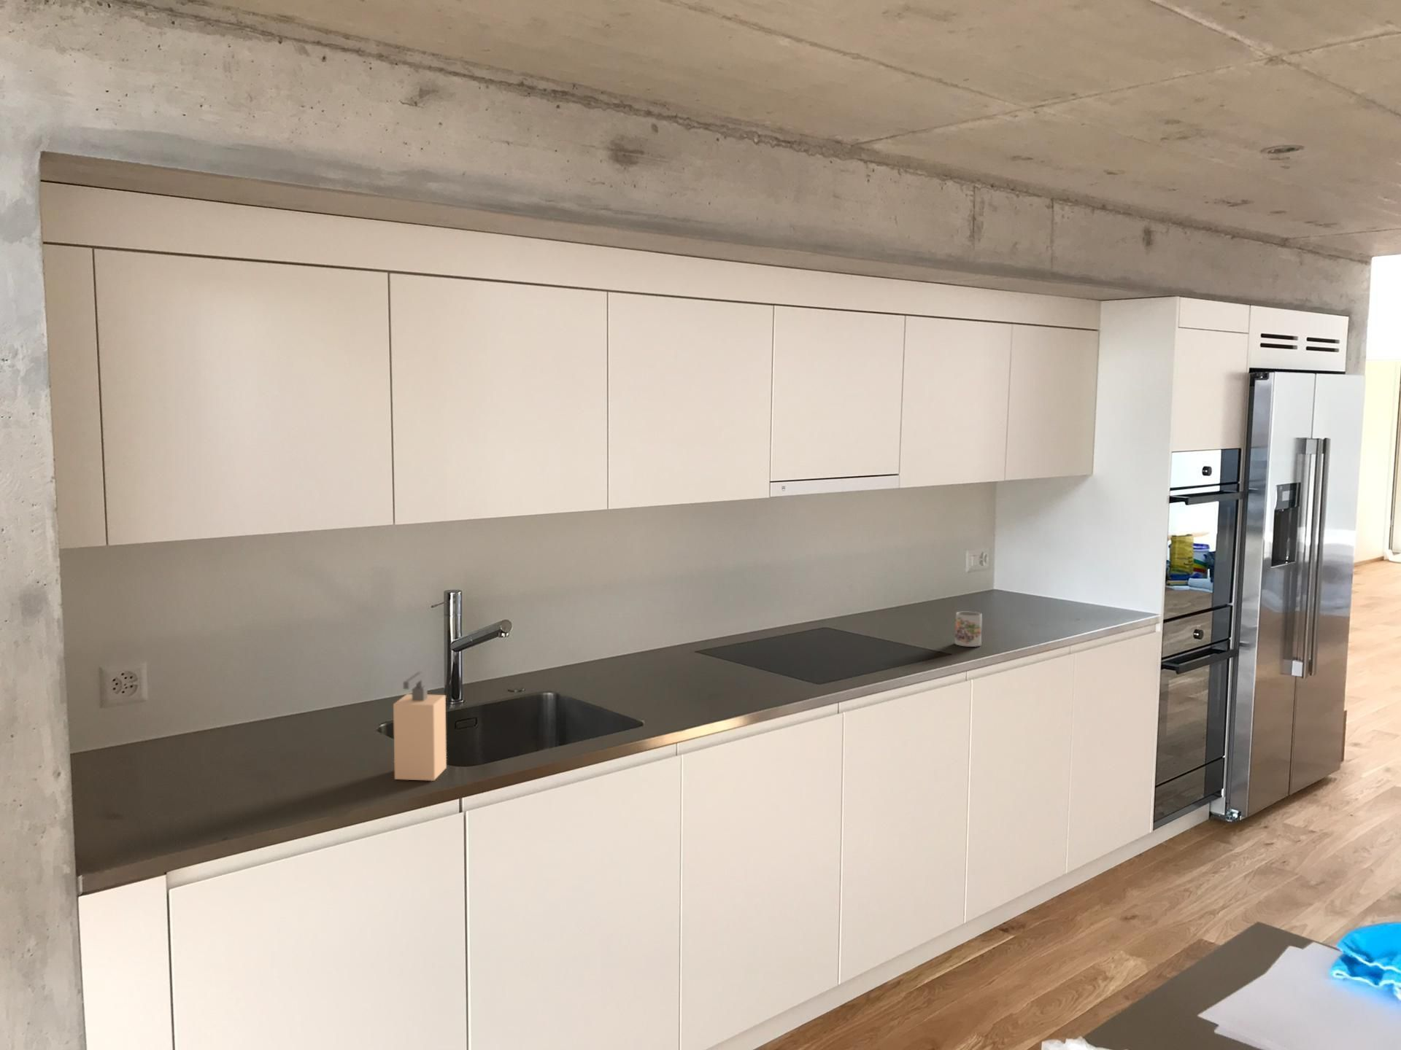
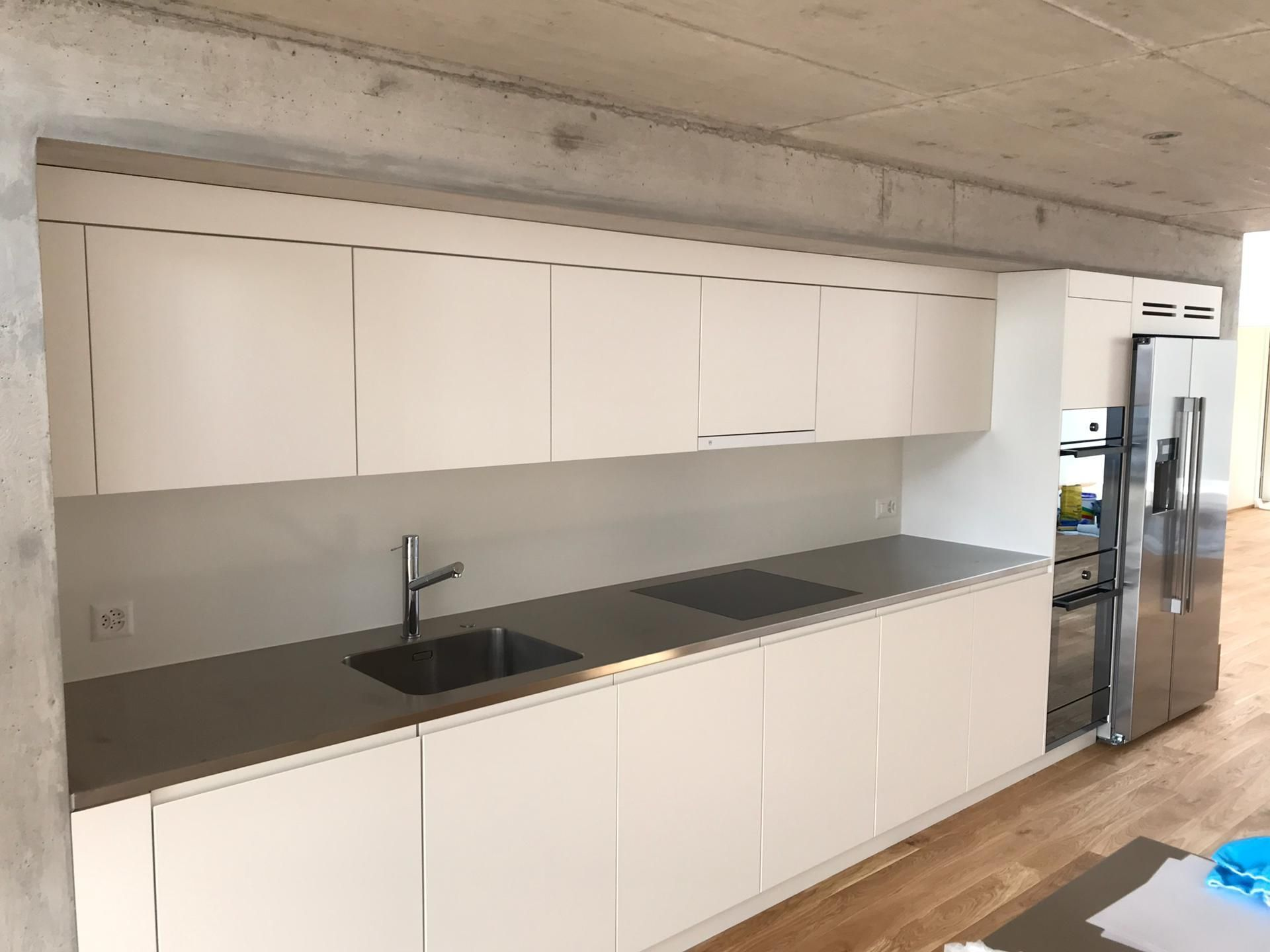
- soap dispenser [393,672,447,782]
- mug [954,611,983,647]
